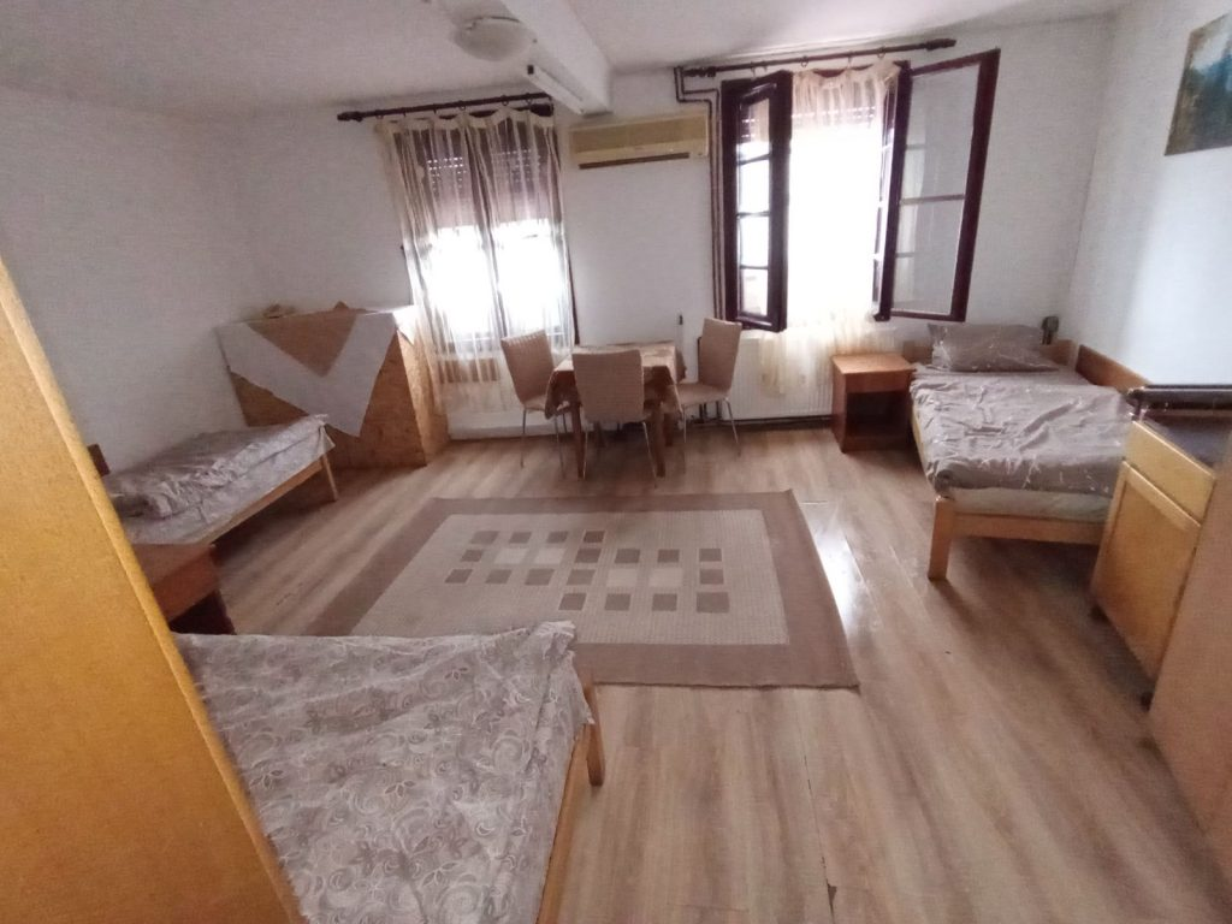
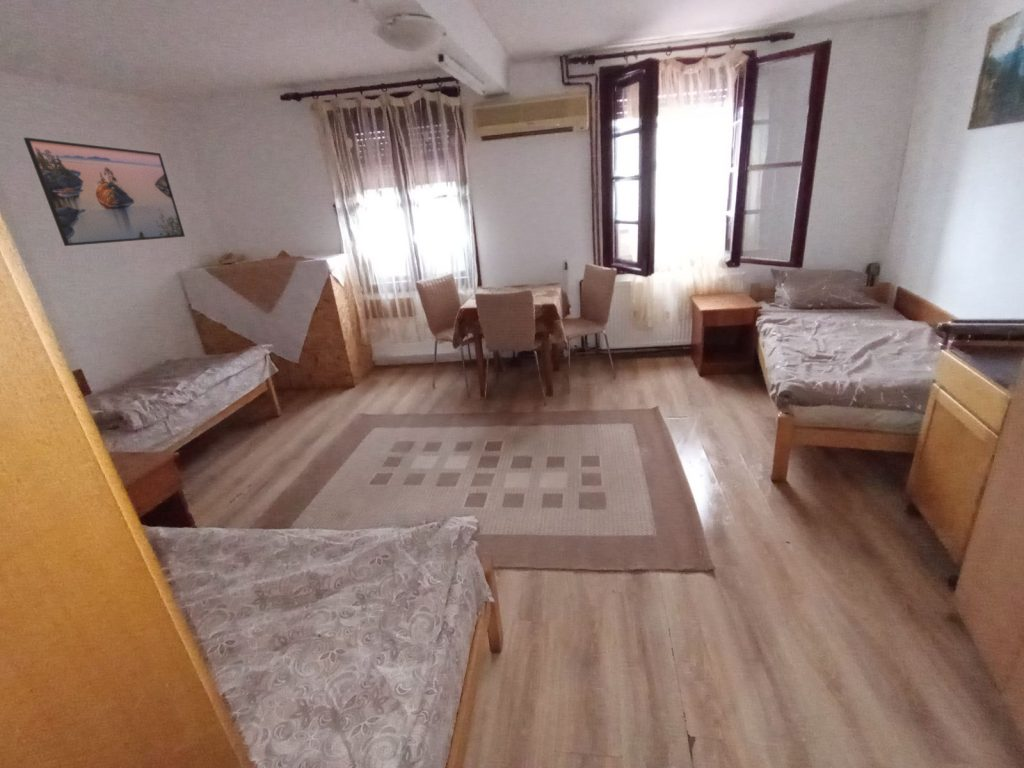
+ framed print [23,136,186,247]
